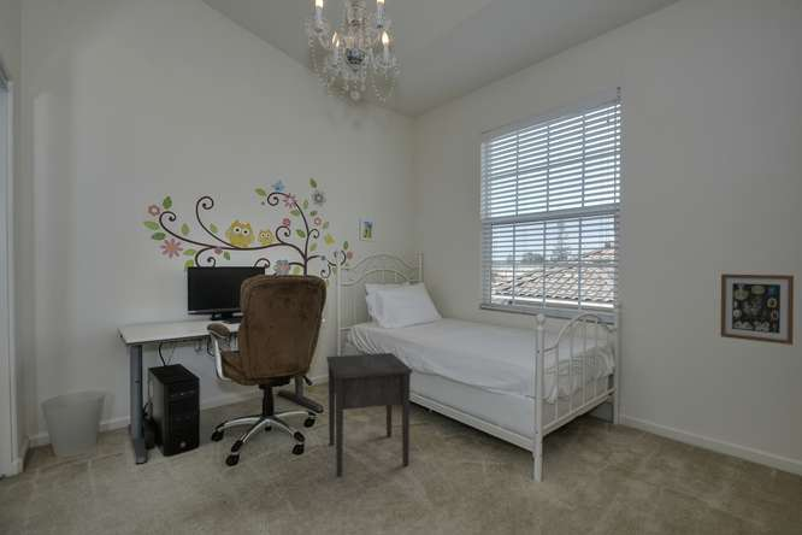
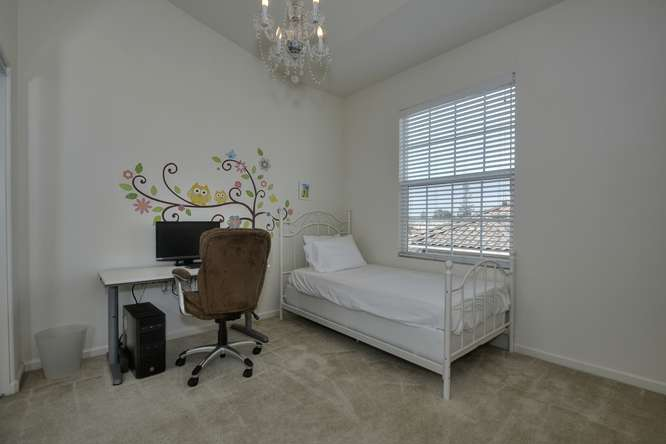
- nightstand [325,352,413,477]
- wall art [720,274,795,346]
